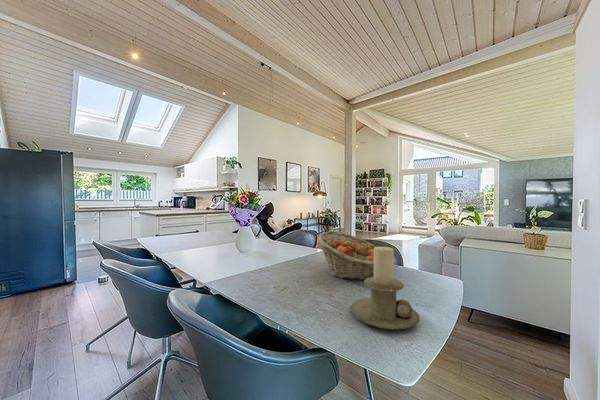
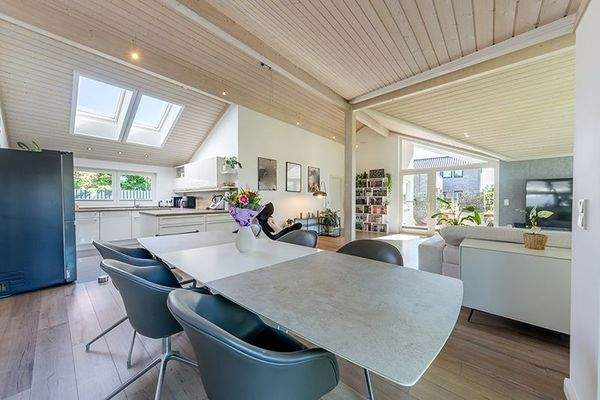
- fruit basket [316,230,376,281]
- candle holder [349,246,420,331]
